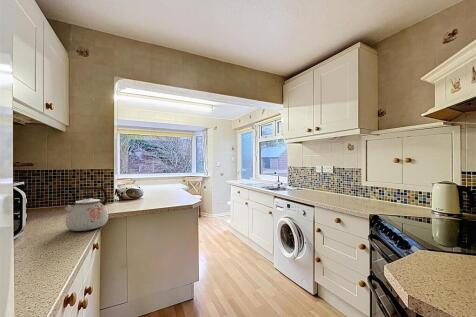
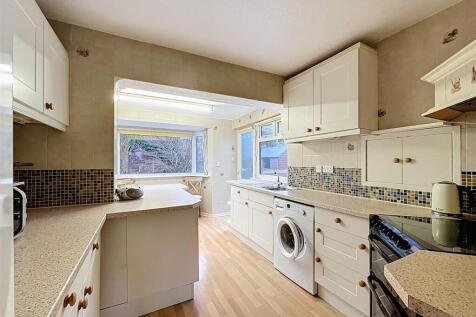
- kettle [64,186,109,232]
